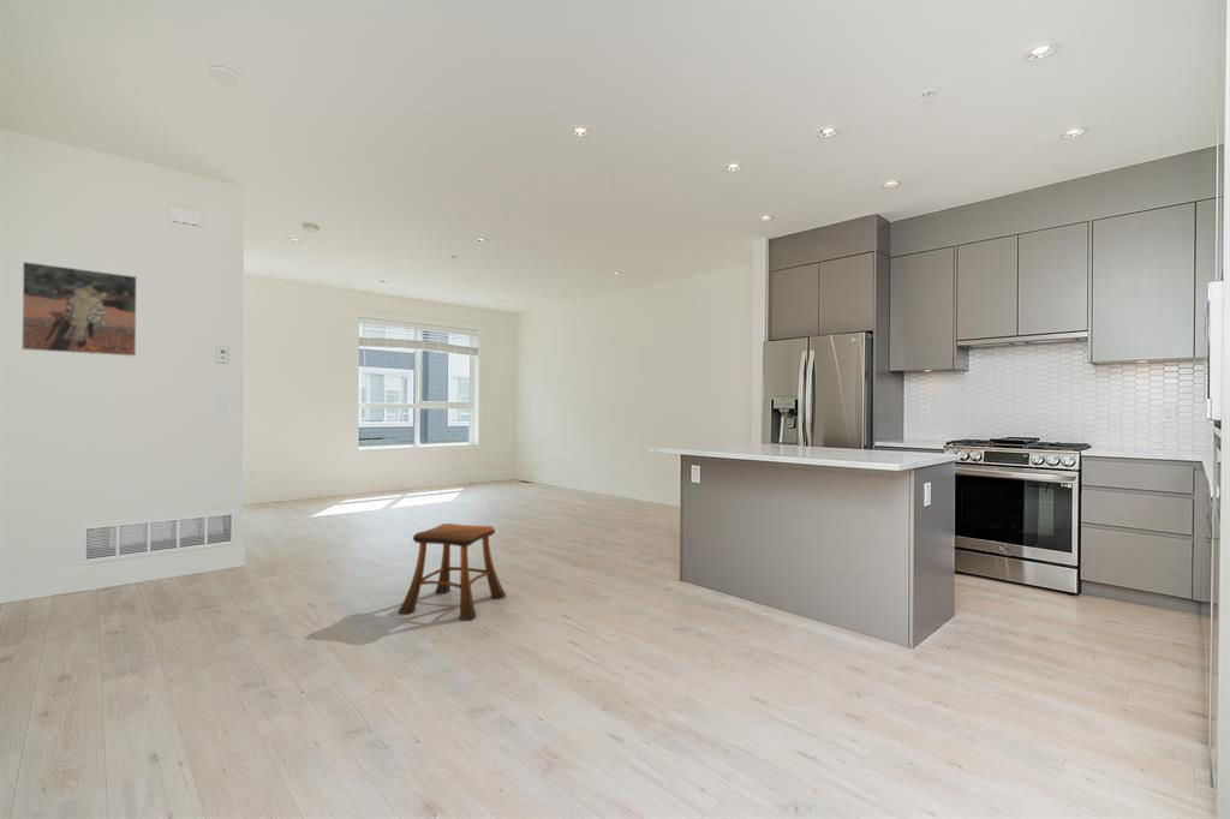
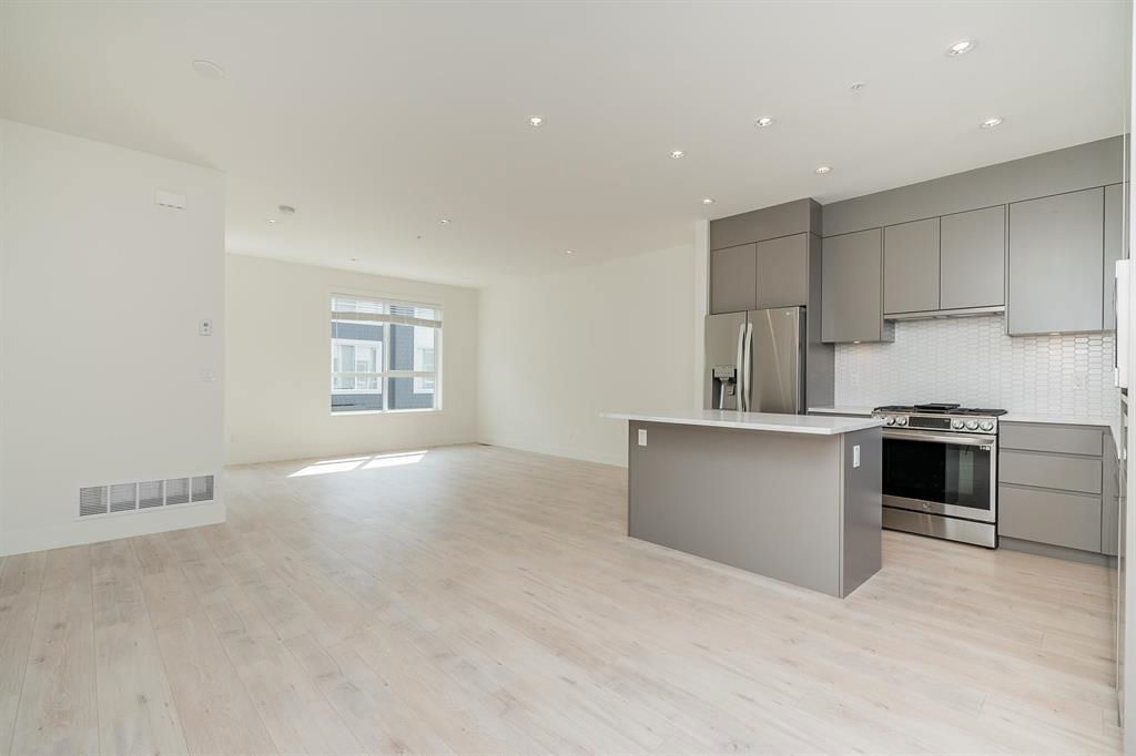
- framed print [20,261,138,358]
- stool [398,522,507,622]
